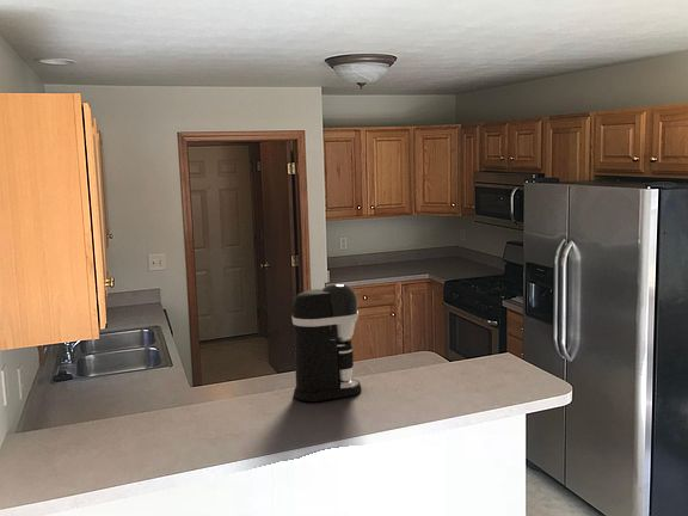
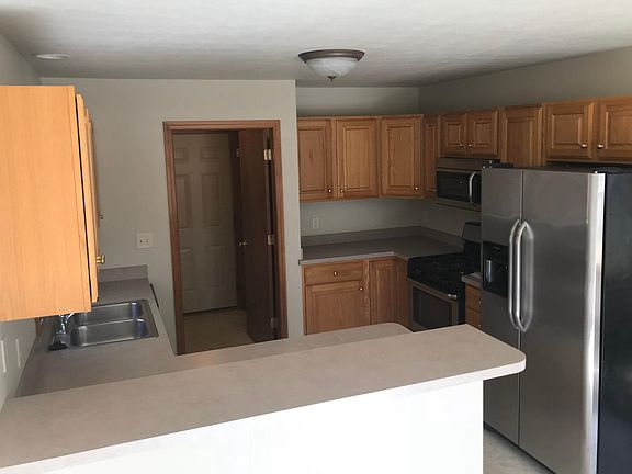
- coffee maker [290,282,363,403]
